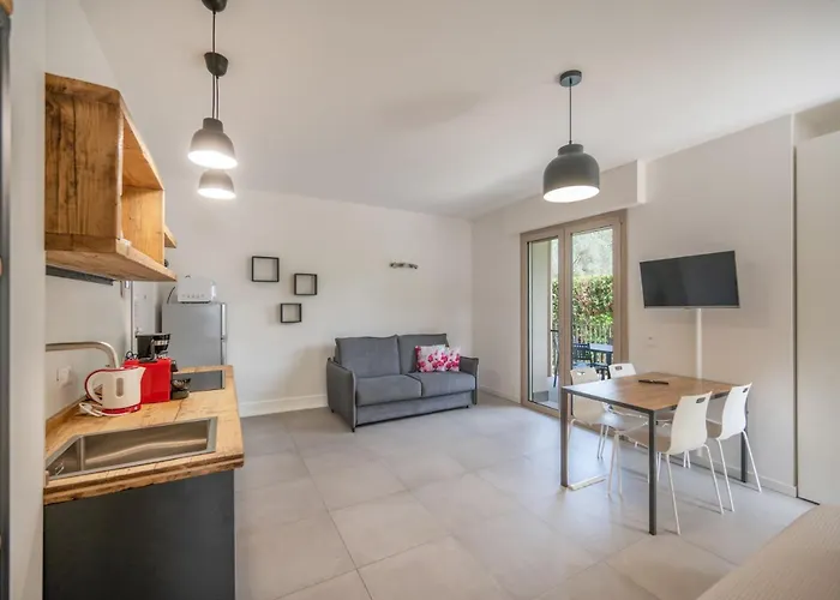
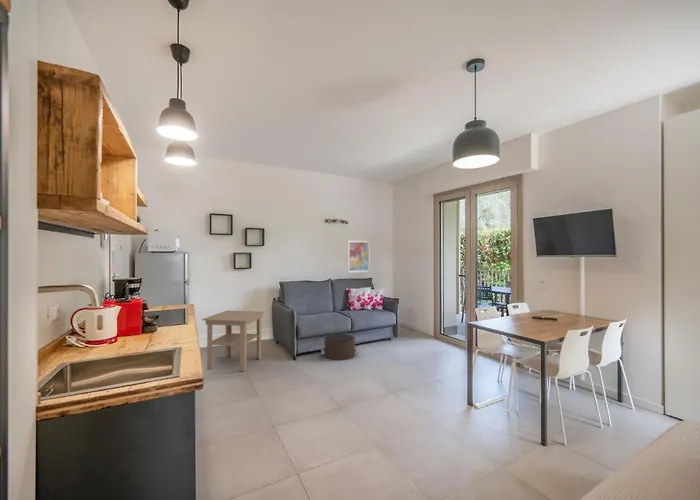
+ wall art [347,240,370,273]
+ pouf [320,333,361,361]
+ side table [201,310,266,373]
